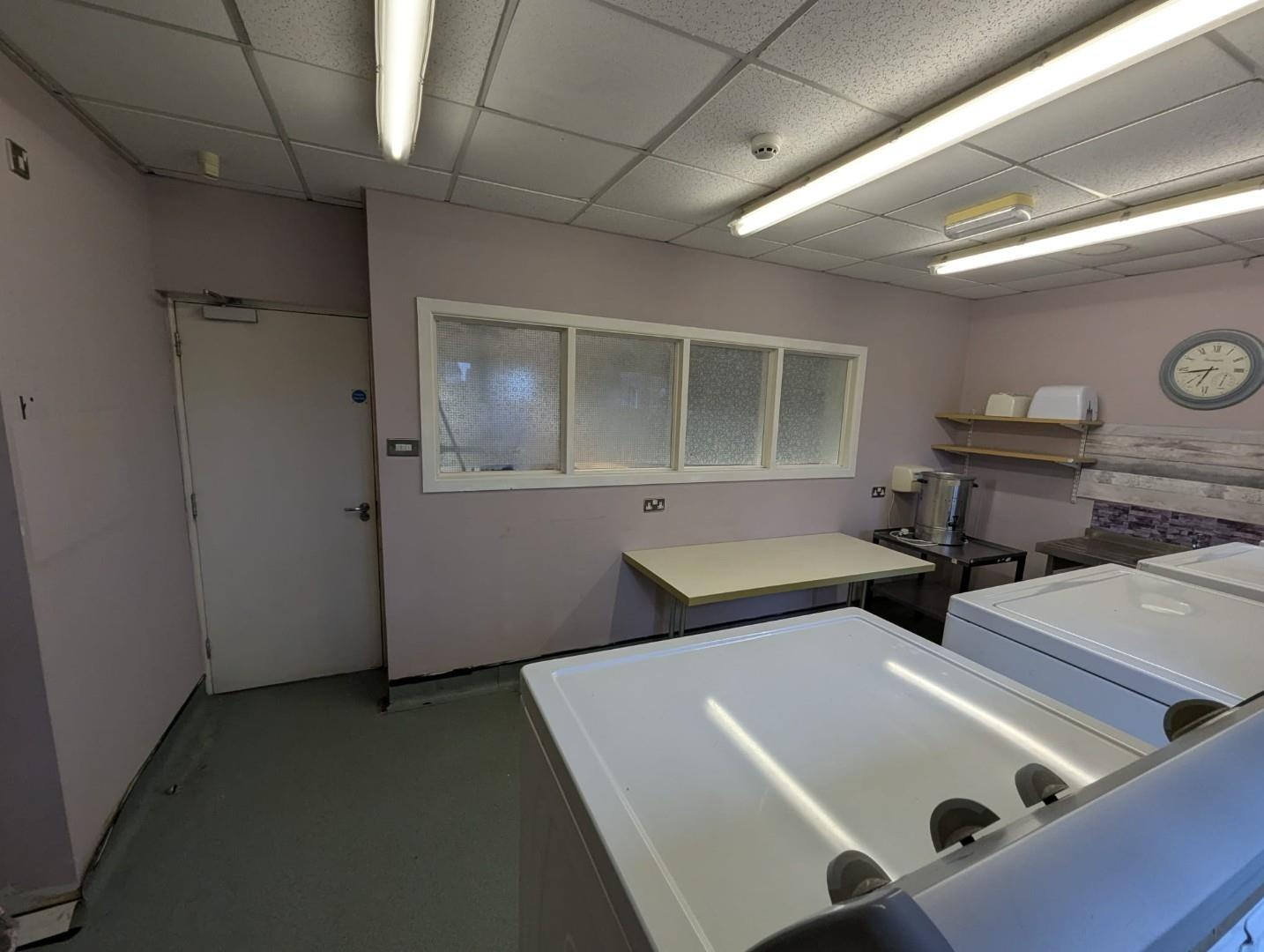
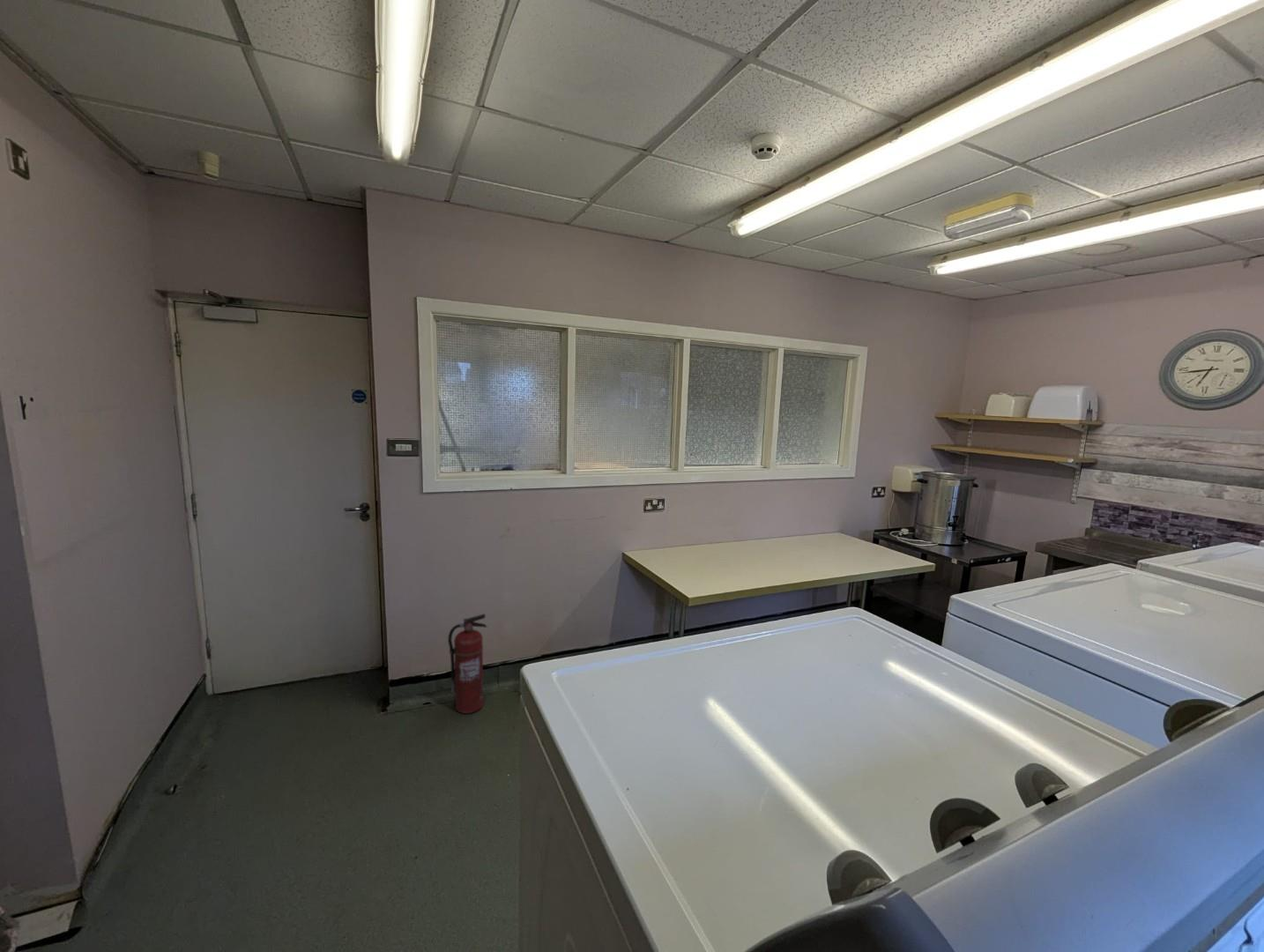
+ fire extinguisher [447,613,488,714]
